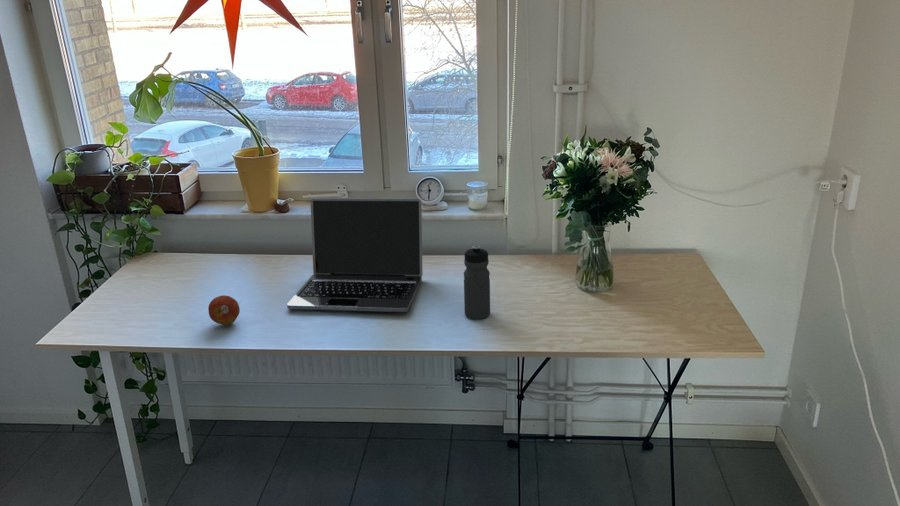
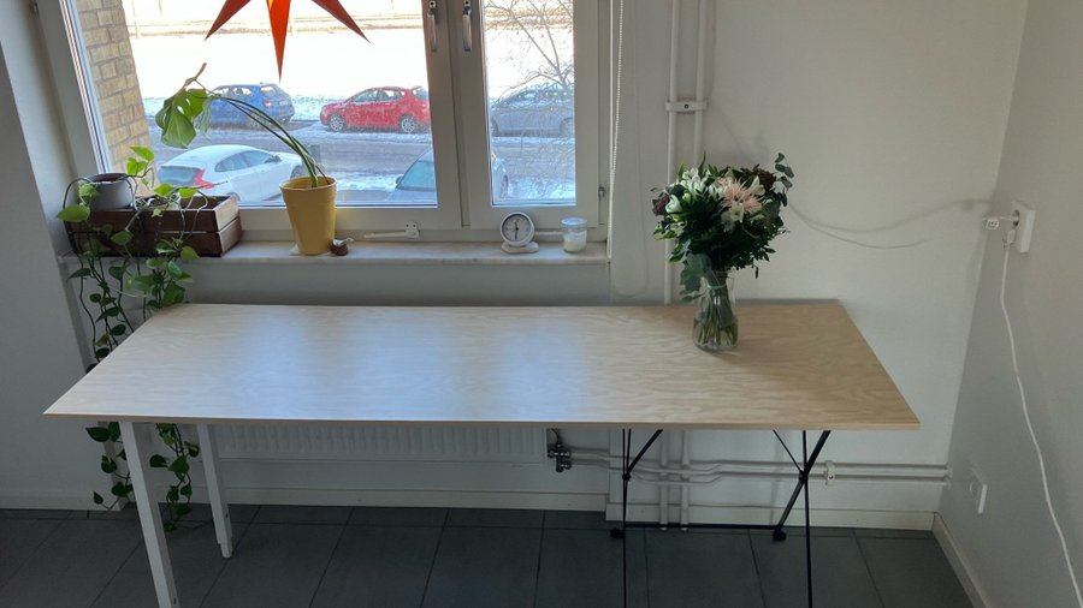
- fruit [207,294,241,326]
- laptop [286,197,423,313]
- water bottle [463,245,491,320]
